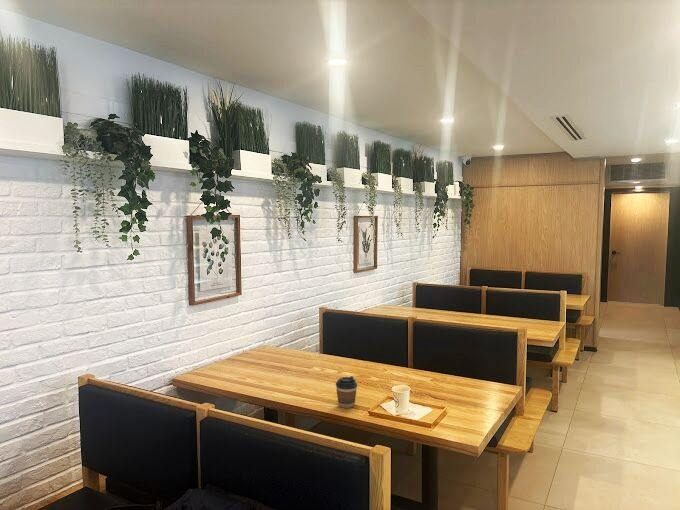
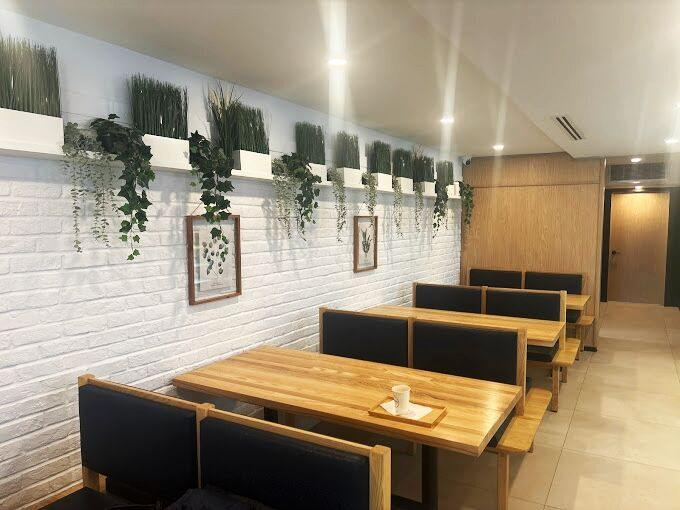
- coffee cup [335,375,358,409]
